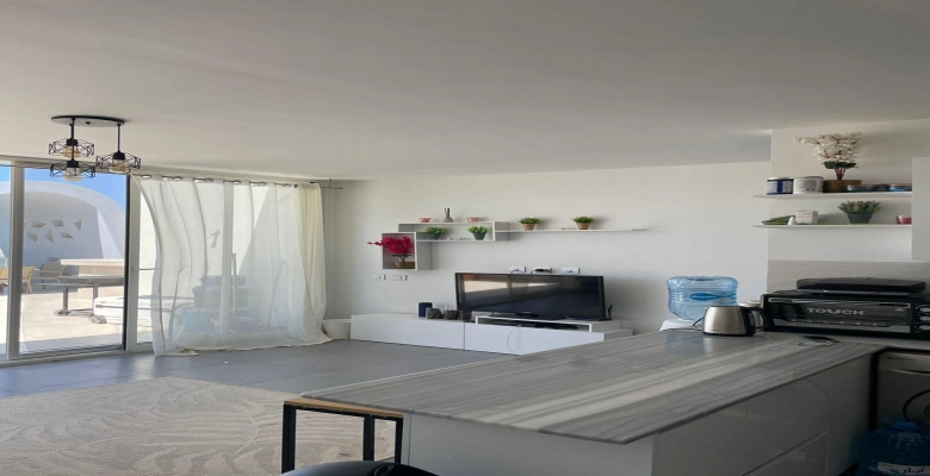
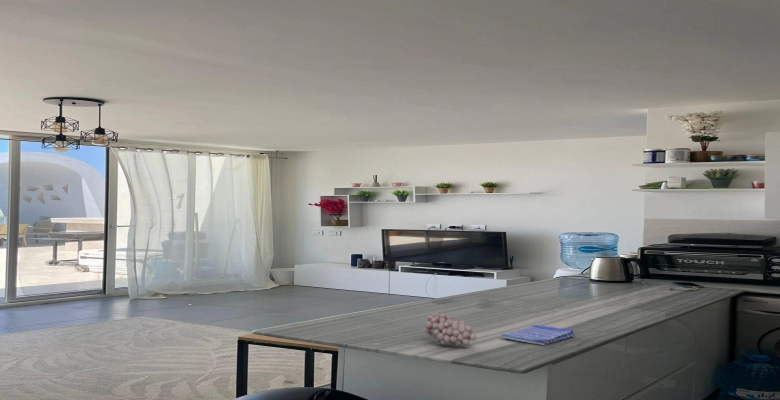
+ dish towel [500,324,575,346]
+ fruit [422,311,478,348]
